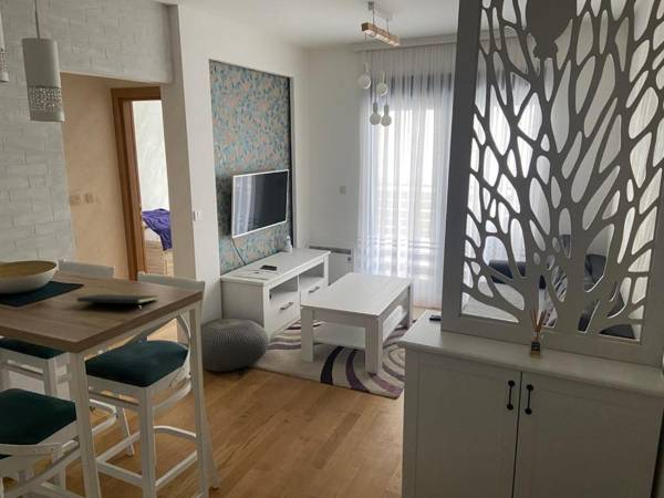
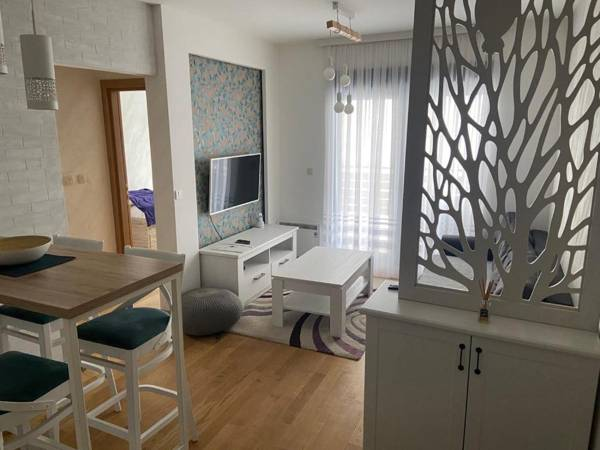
- notepad [76,293,160,313]
